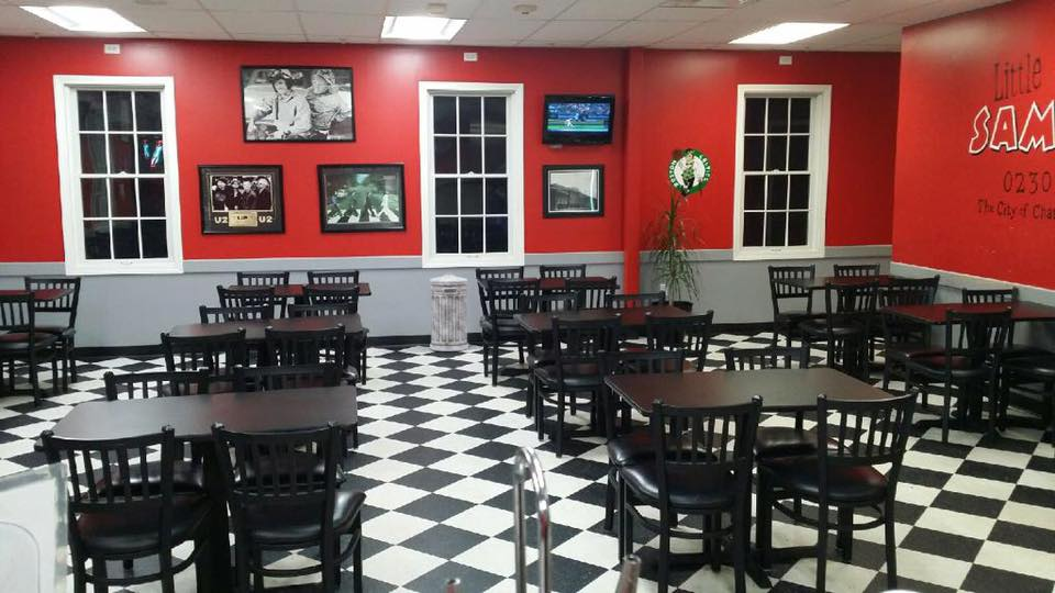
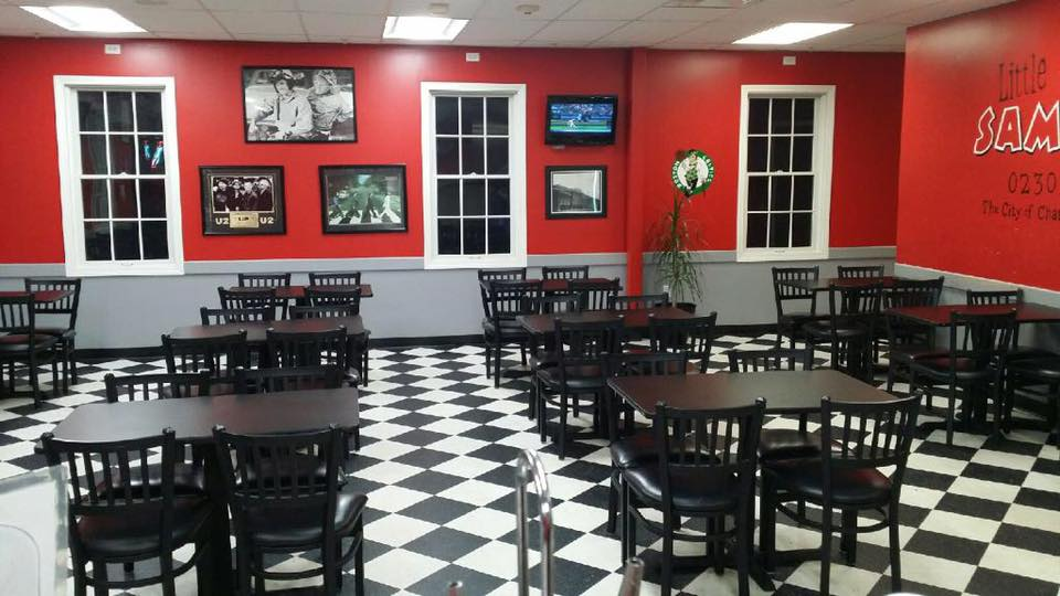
- trash can [429,271,469,353]
